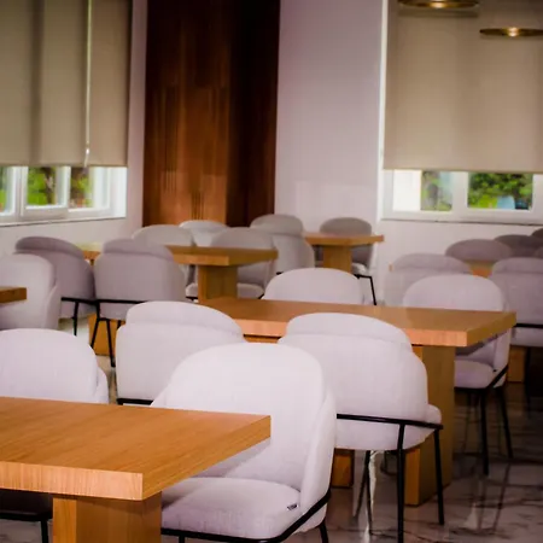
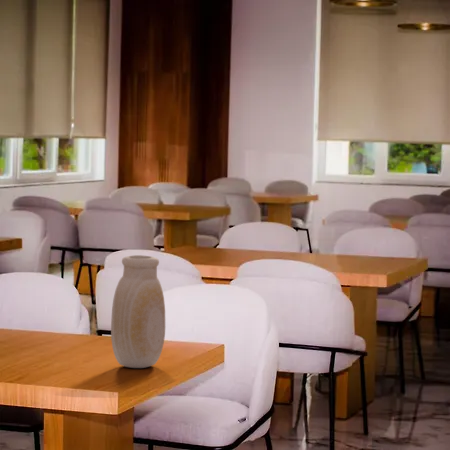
+ vase [110,254,166,369]
